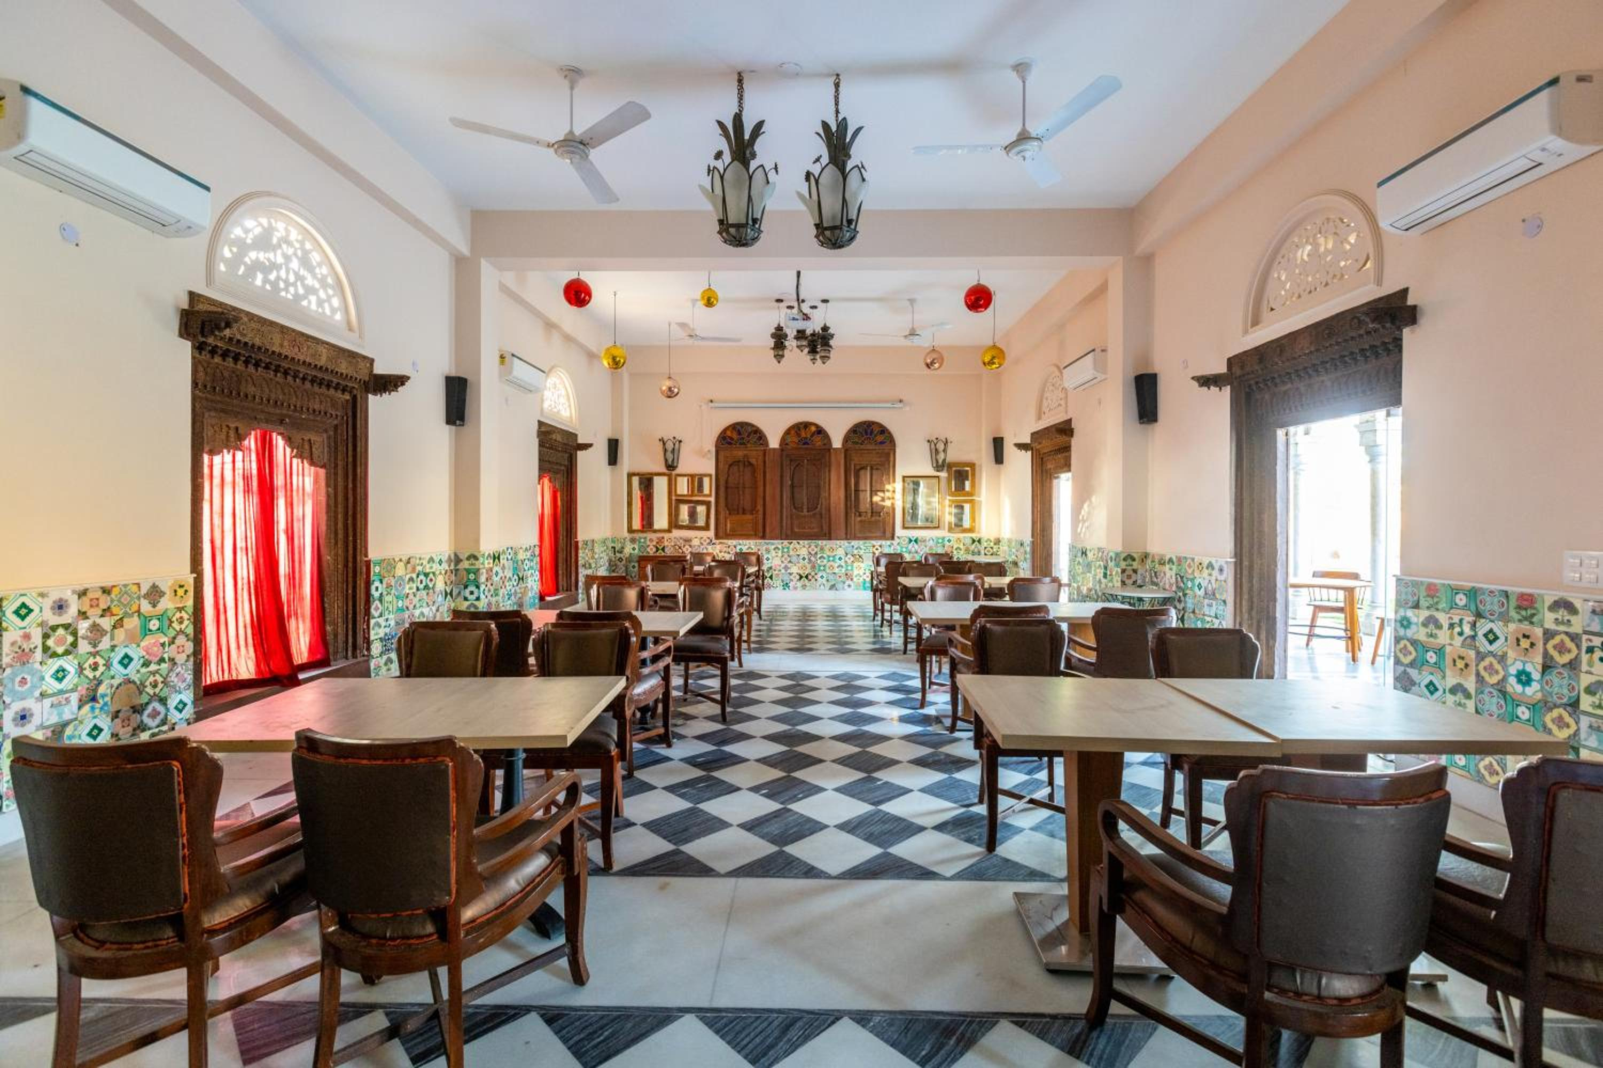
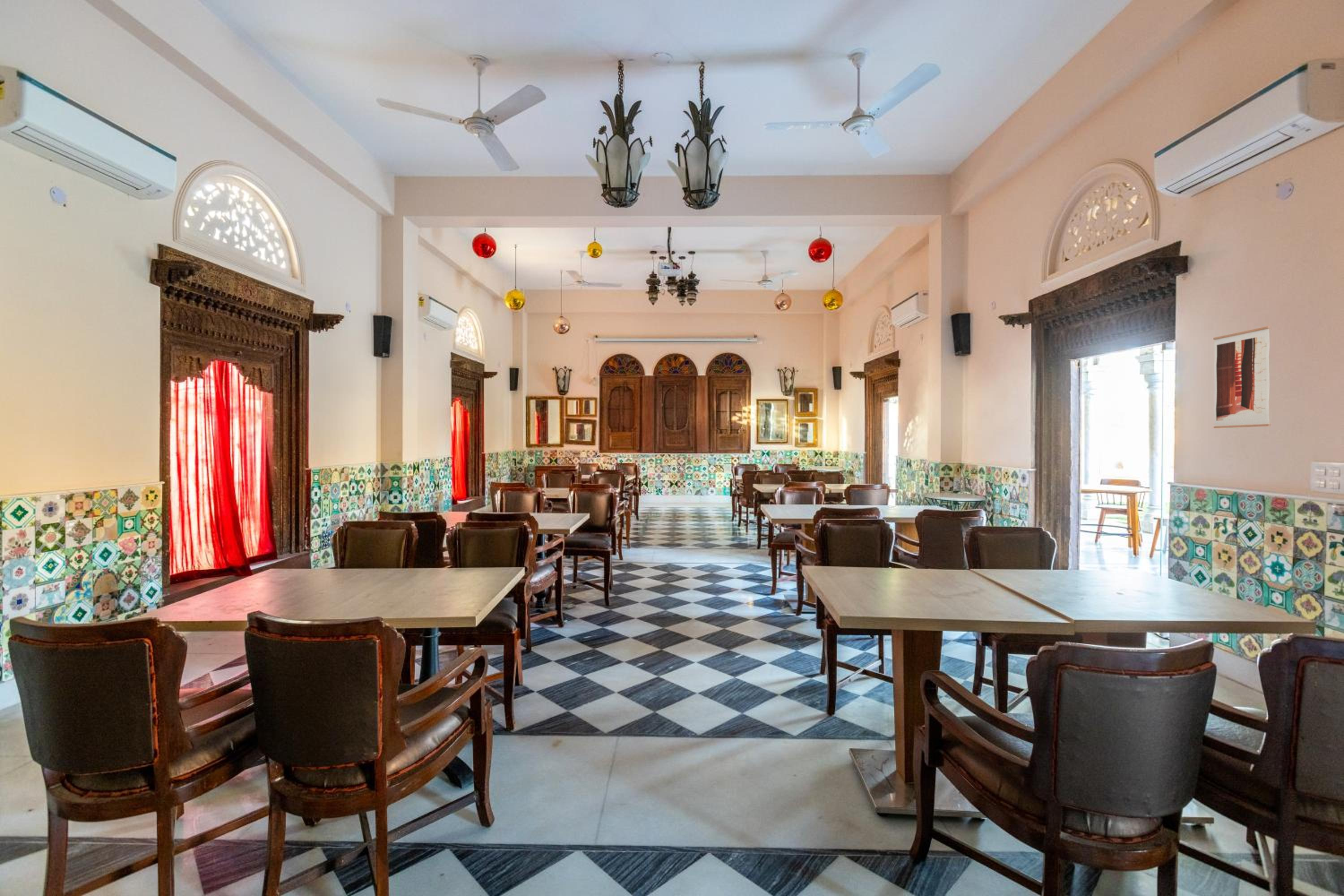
+ wall art [1213,326,1271,429]
